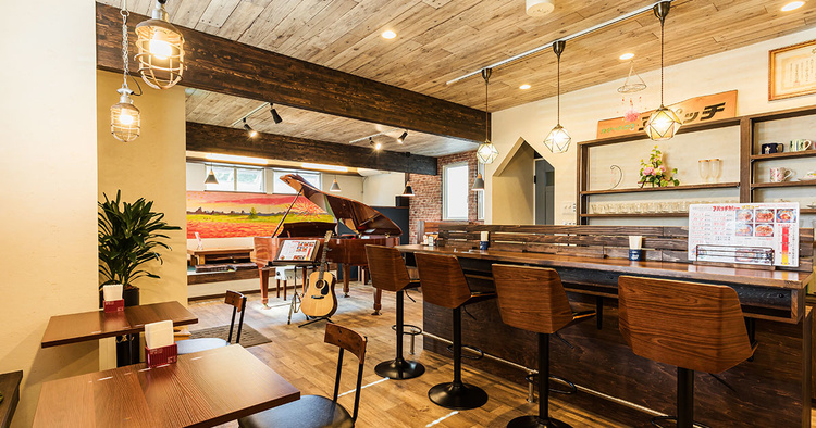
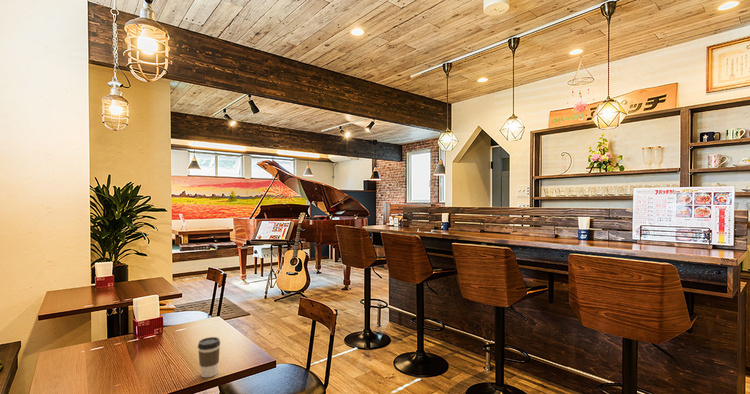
+ coffee cup [197,336,221,378]
